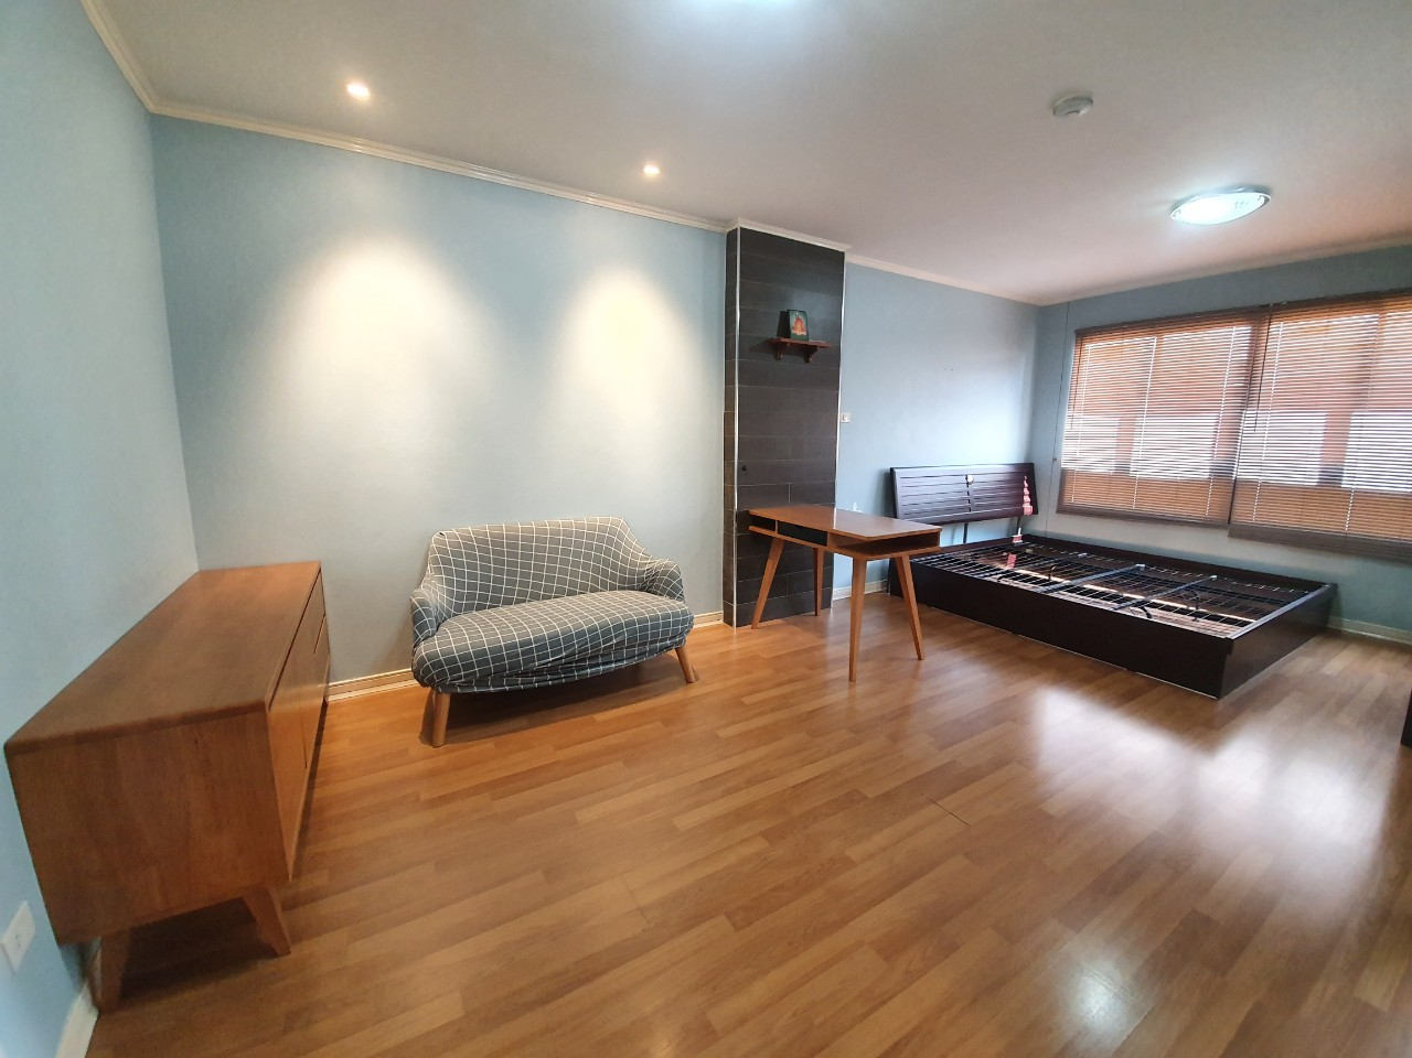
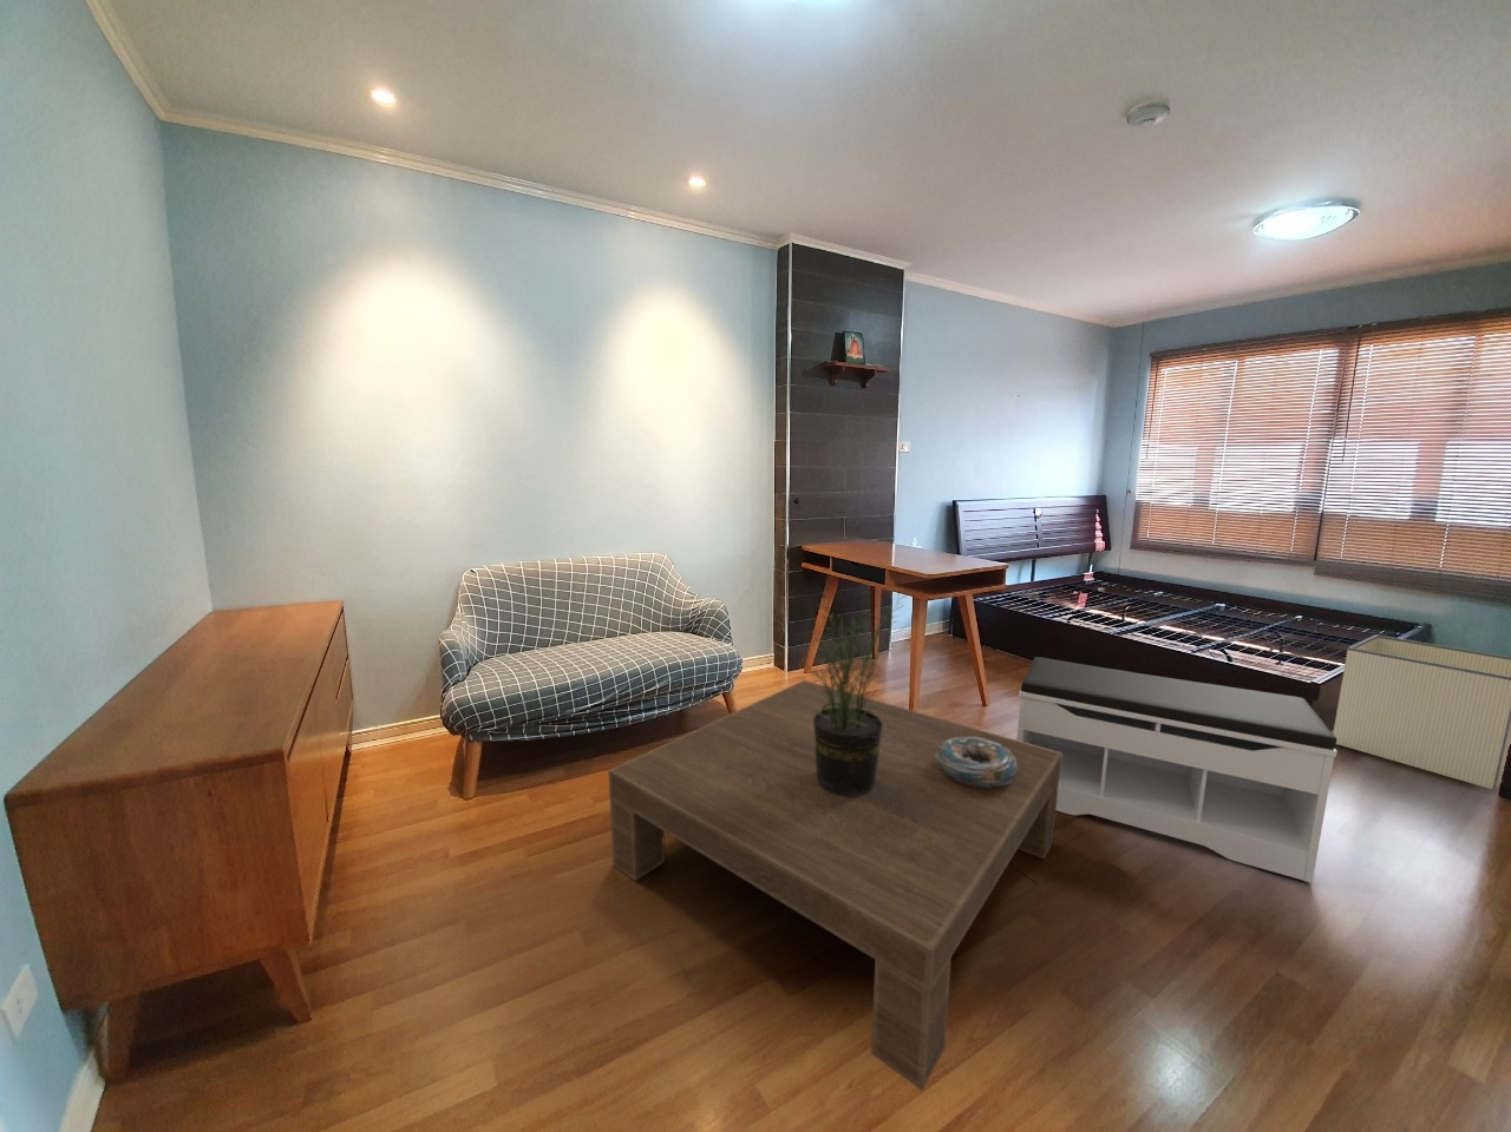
+ bench [1015,655,1337,885]
+ storage bin [1333,634,1511,791]
+ coffee table [607,679,1062,1092]
+ decorative bowl [935,737,1017,787]
+ potted plant [804,589,910,797]
